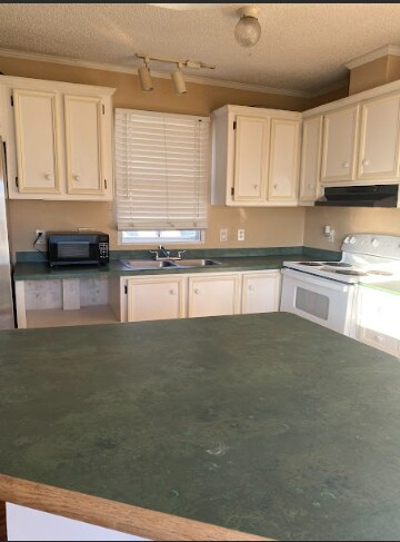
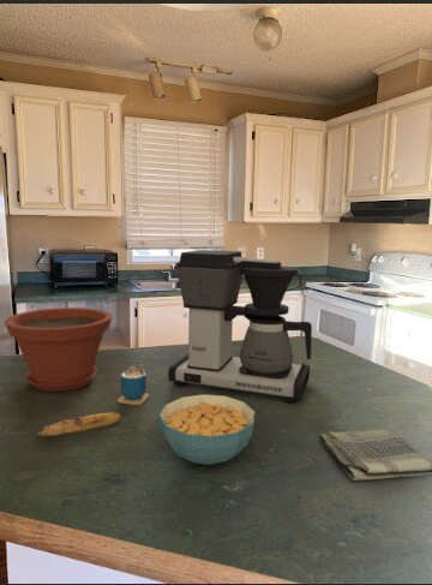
+ coffee maker [167,249,313,405]
+ plant pot [2,306,114,393]
+ dish towel [318,428,432,482]
+ cereal bowl [158,393,257,466]
+ cup [116,356,150,406]
+ banana [36,411,122,438]
